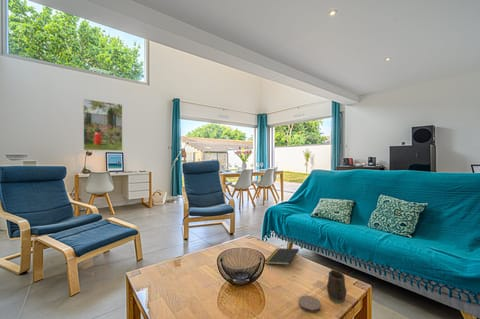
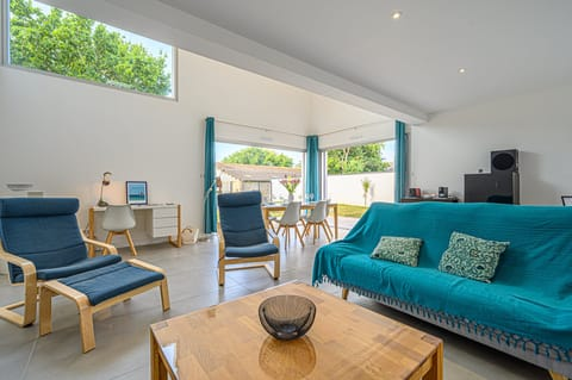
- notepad [264,248,300,266]
- coaster [298,295,322,314]
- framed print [82,98,123,152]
- mug [326,269,347,304]
